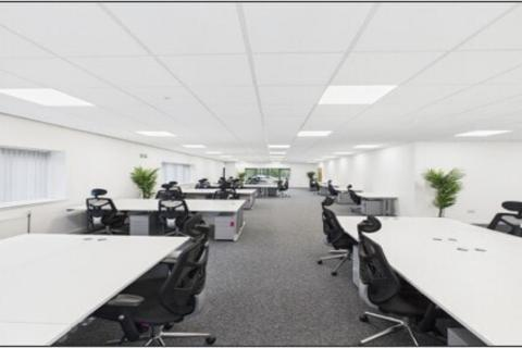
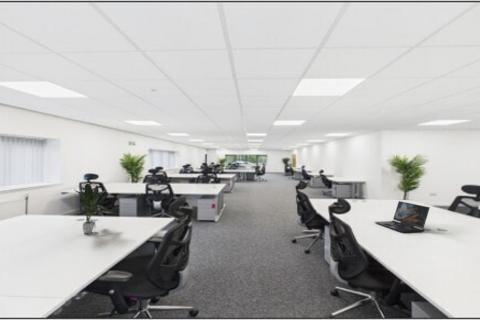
+ potted plant [74,183,111,234]
+ laptop [374,200,431,233]
